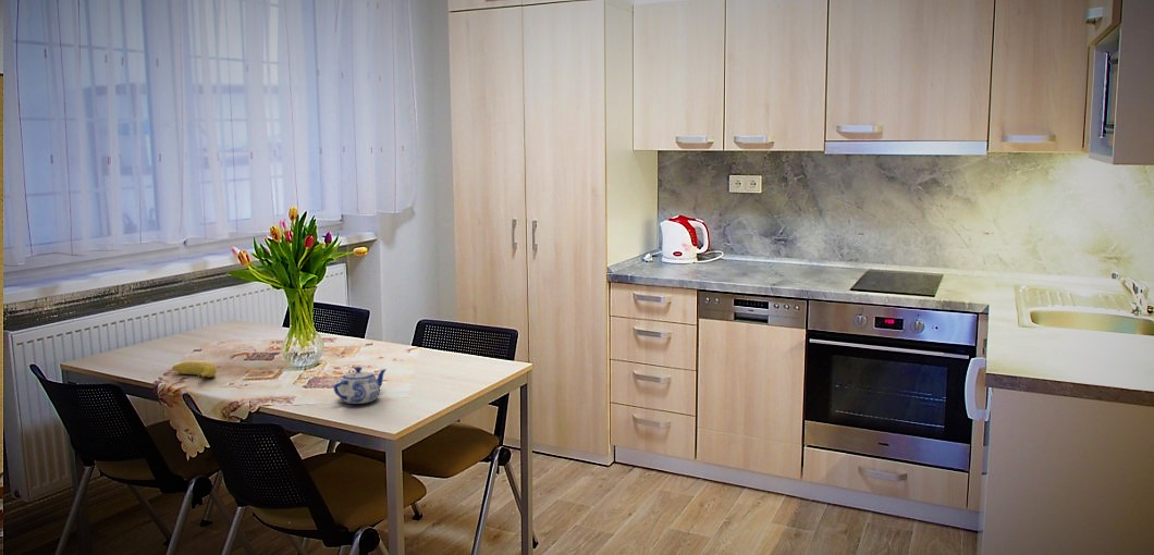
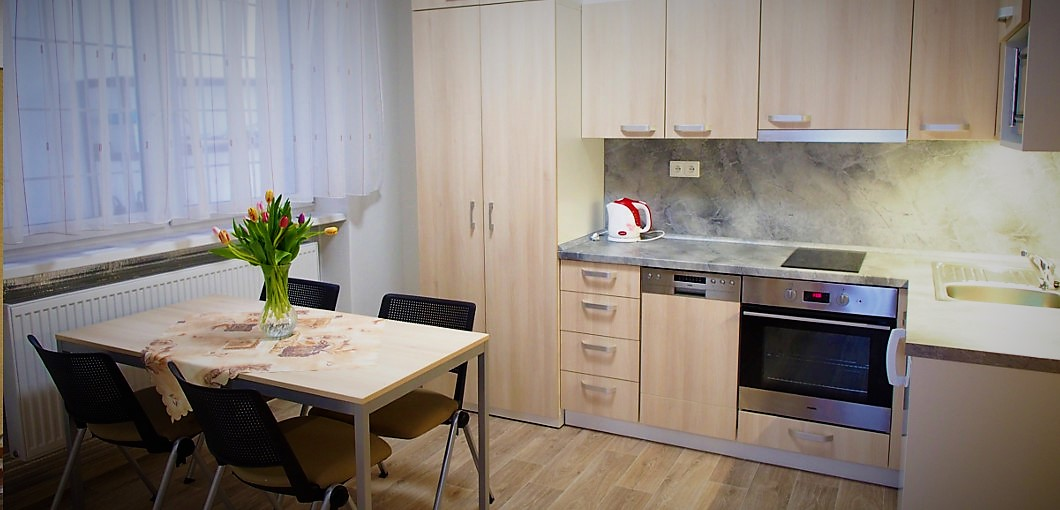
- banana [171,360,218,380]
- teapot [333,366,388,405]
